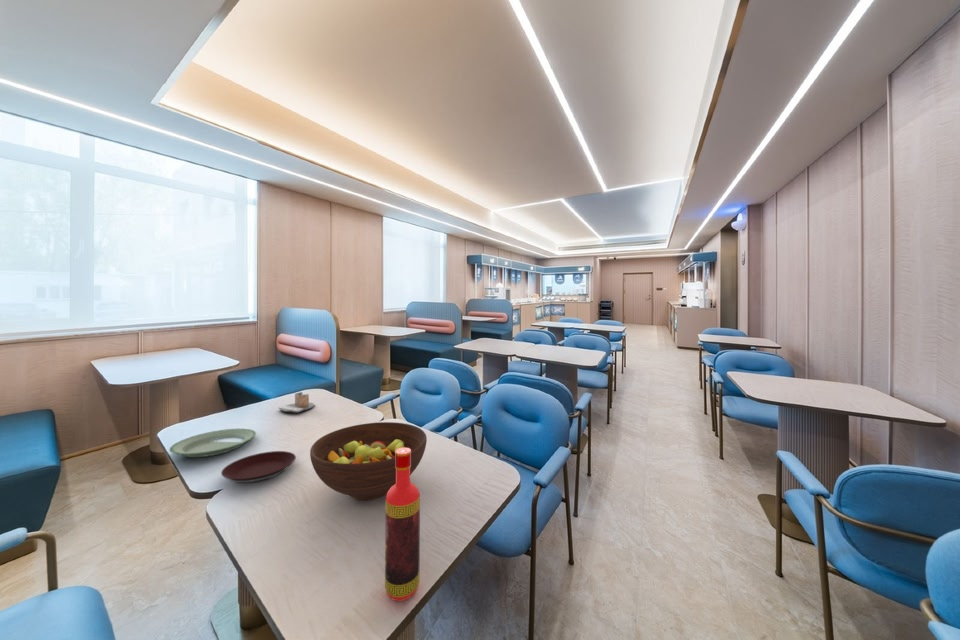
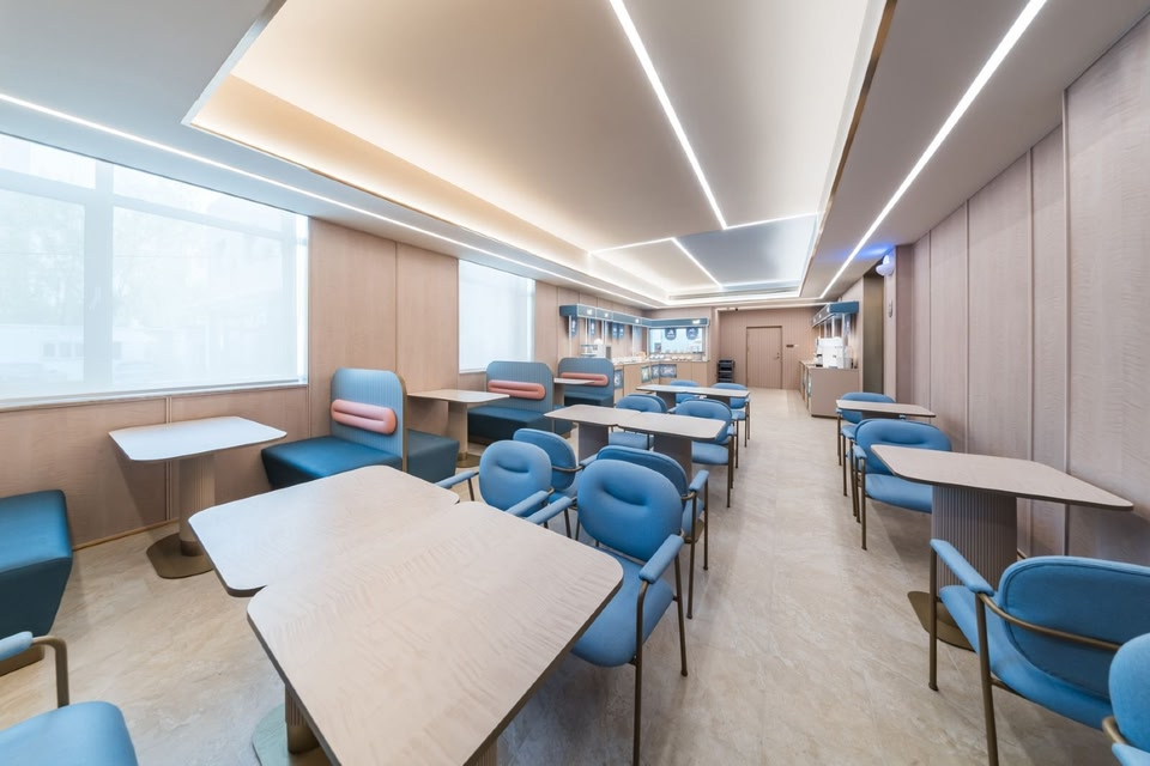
- bottle [384,448,421,602]
- plate [220,450,297,484]
- fruit bowl [309,421,428,501]
- plate [168,428,257,458]
- napkin holder [278,391,316,413]
